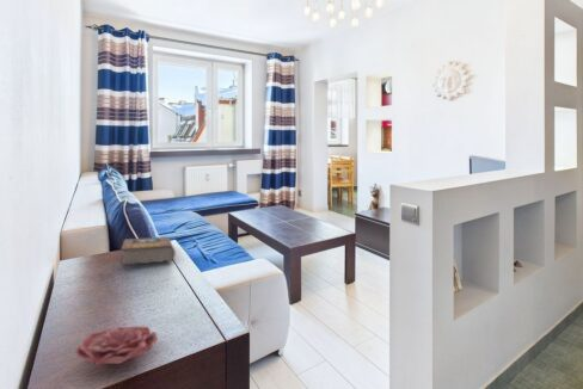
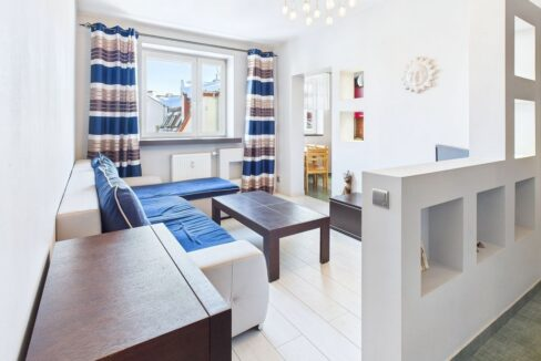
- book [119,236,177,266]
- flower [73,326,159,366]
